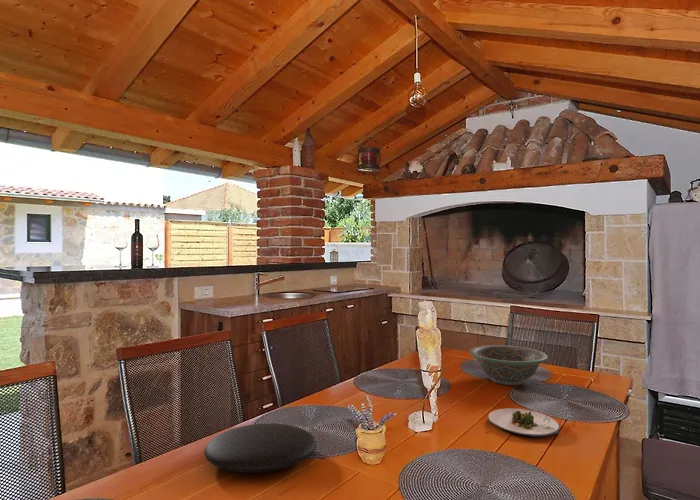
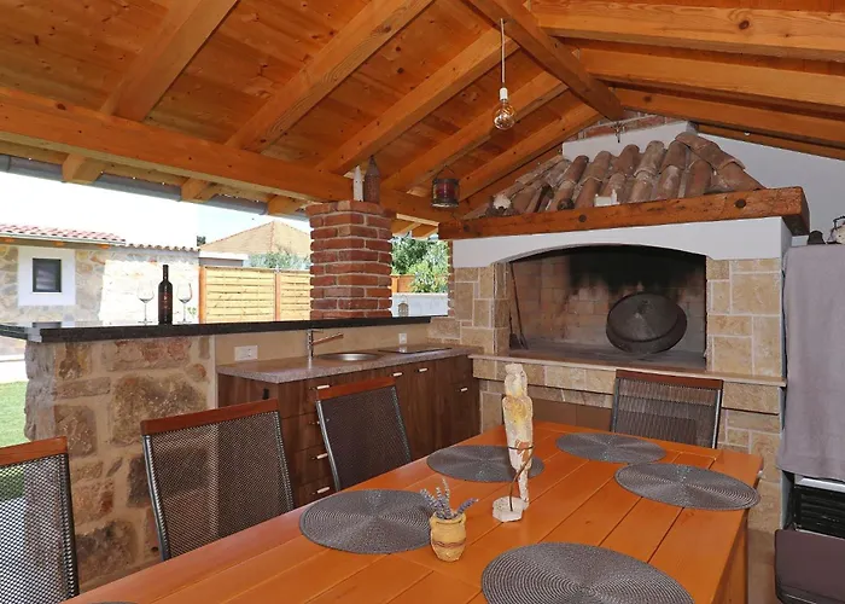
- salad plate [487,408,560,438]
- plate [203,422,317,474]
- decorative bowl [469,344,548,386]
